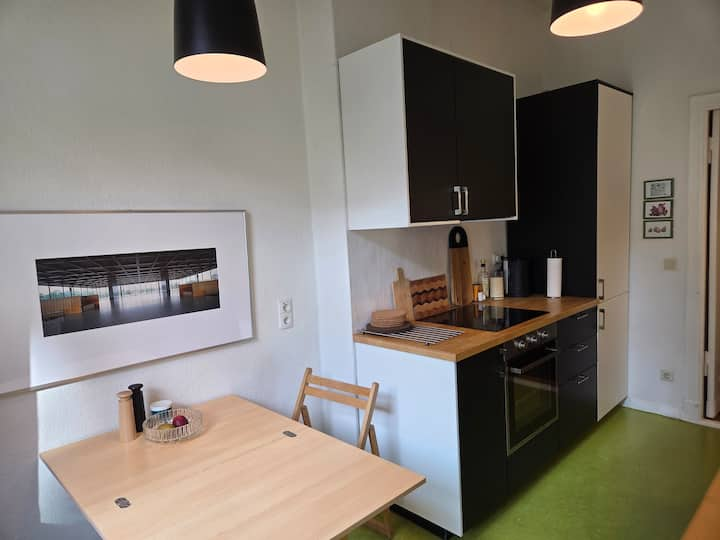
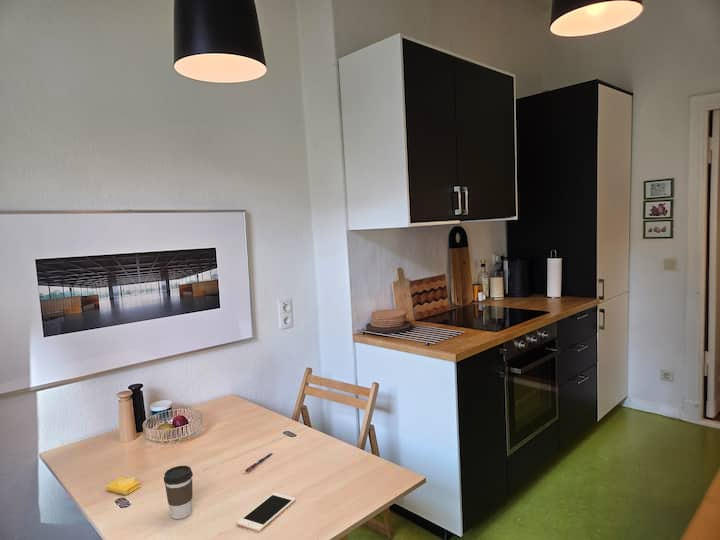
+ coffee cup [163,465,194,520]
+ cell phone [236,492,297,532]
+ pen [244,452,273,473]
+ sticky notes [105,476,141,496]
